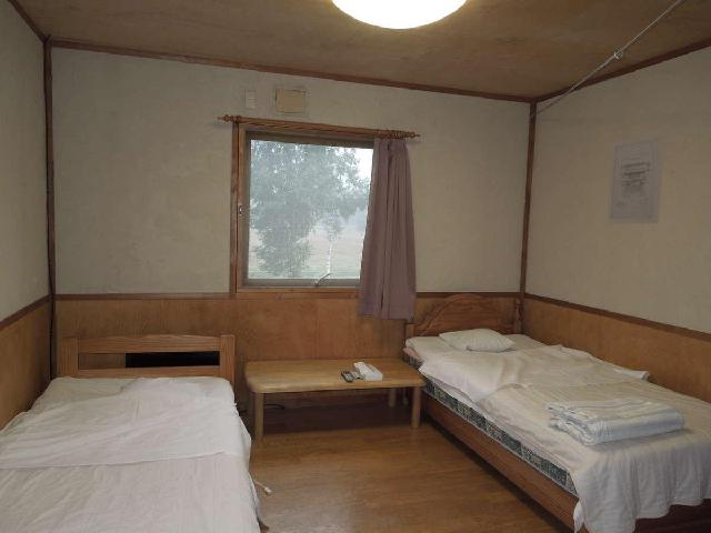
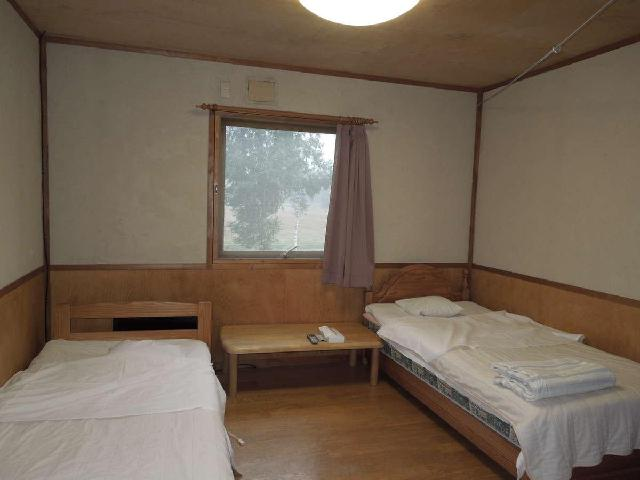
- wall art [605,131,667,225]
